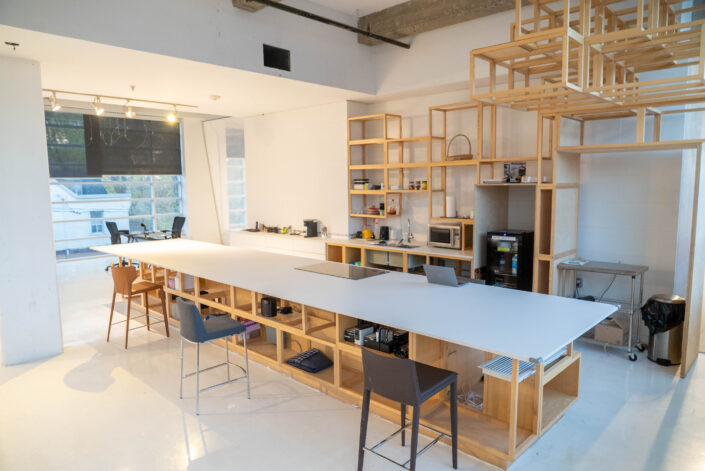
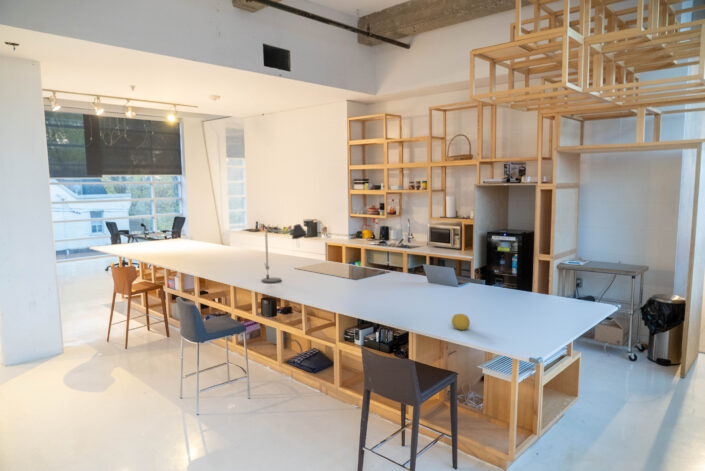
+ fruit [451,313,471,331]
+ desk lamp [260,223,309,284]
